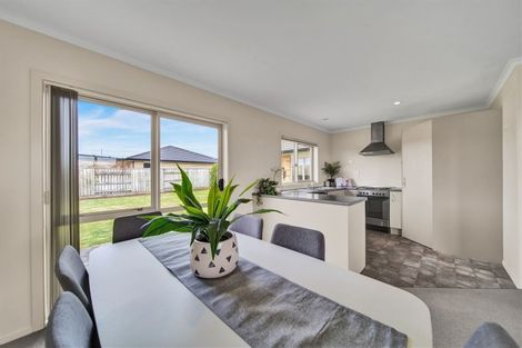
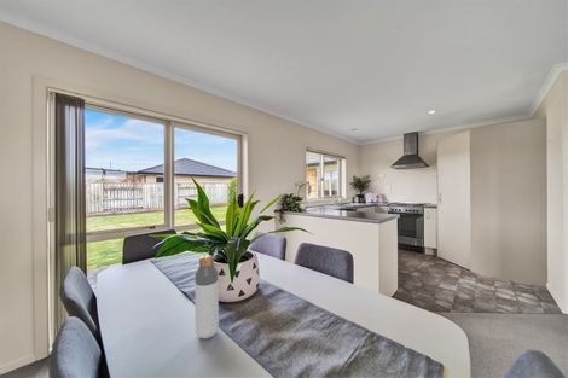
+ bottle [193,254,220,339]
